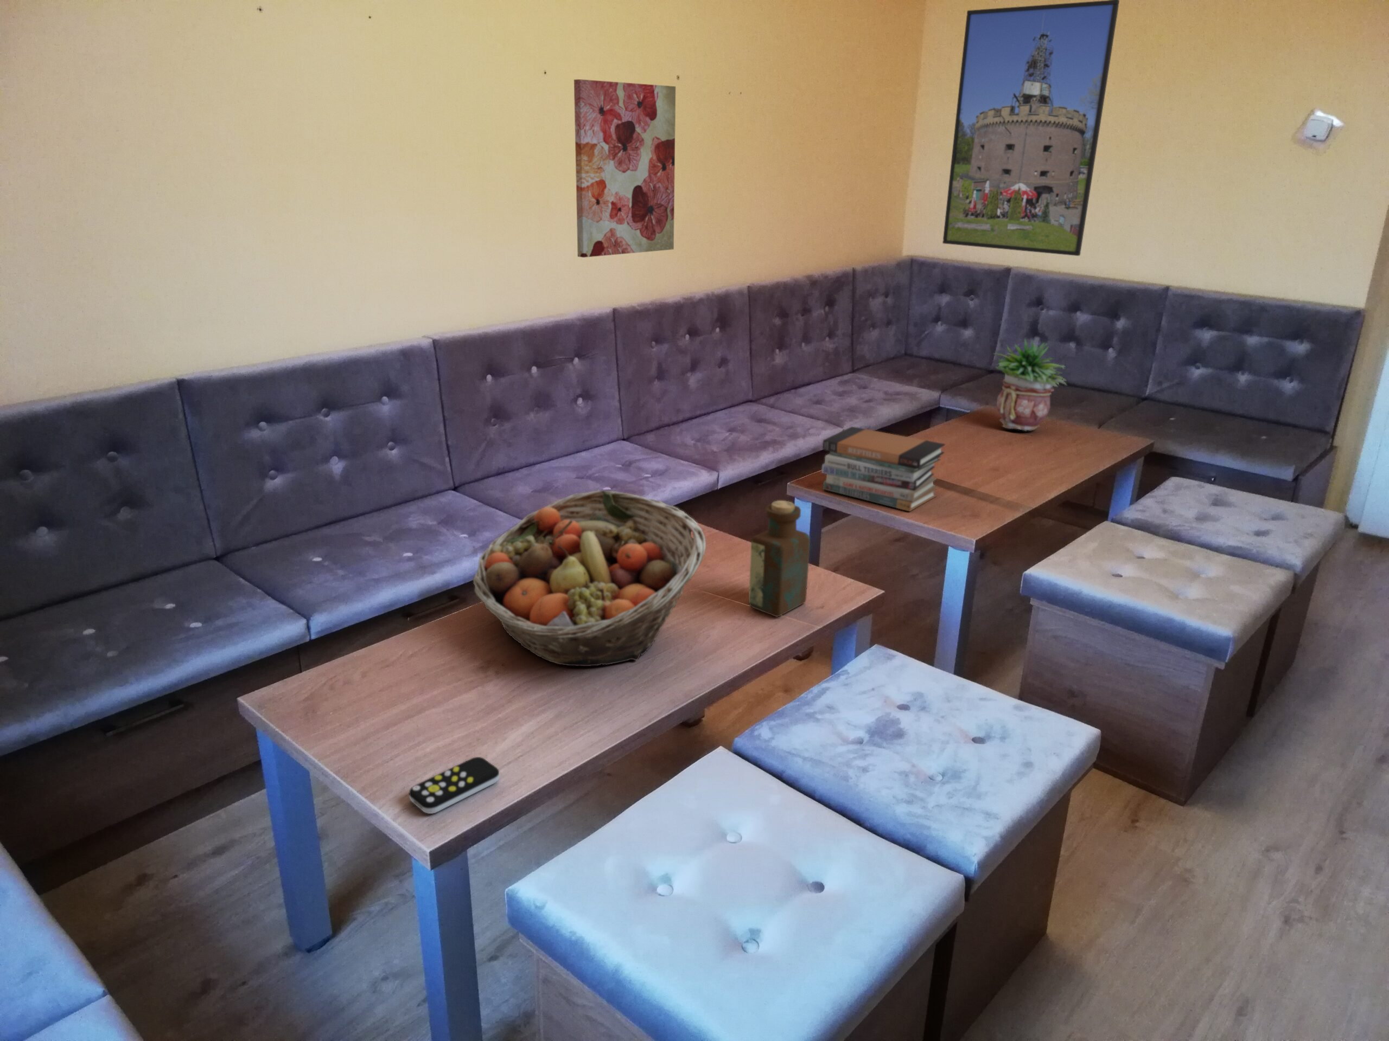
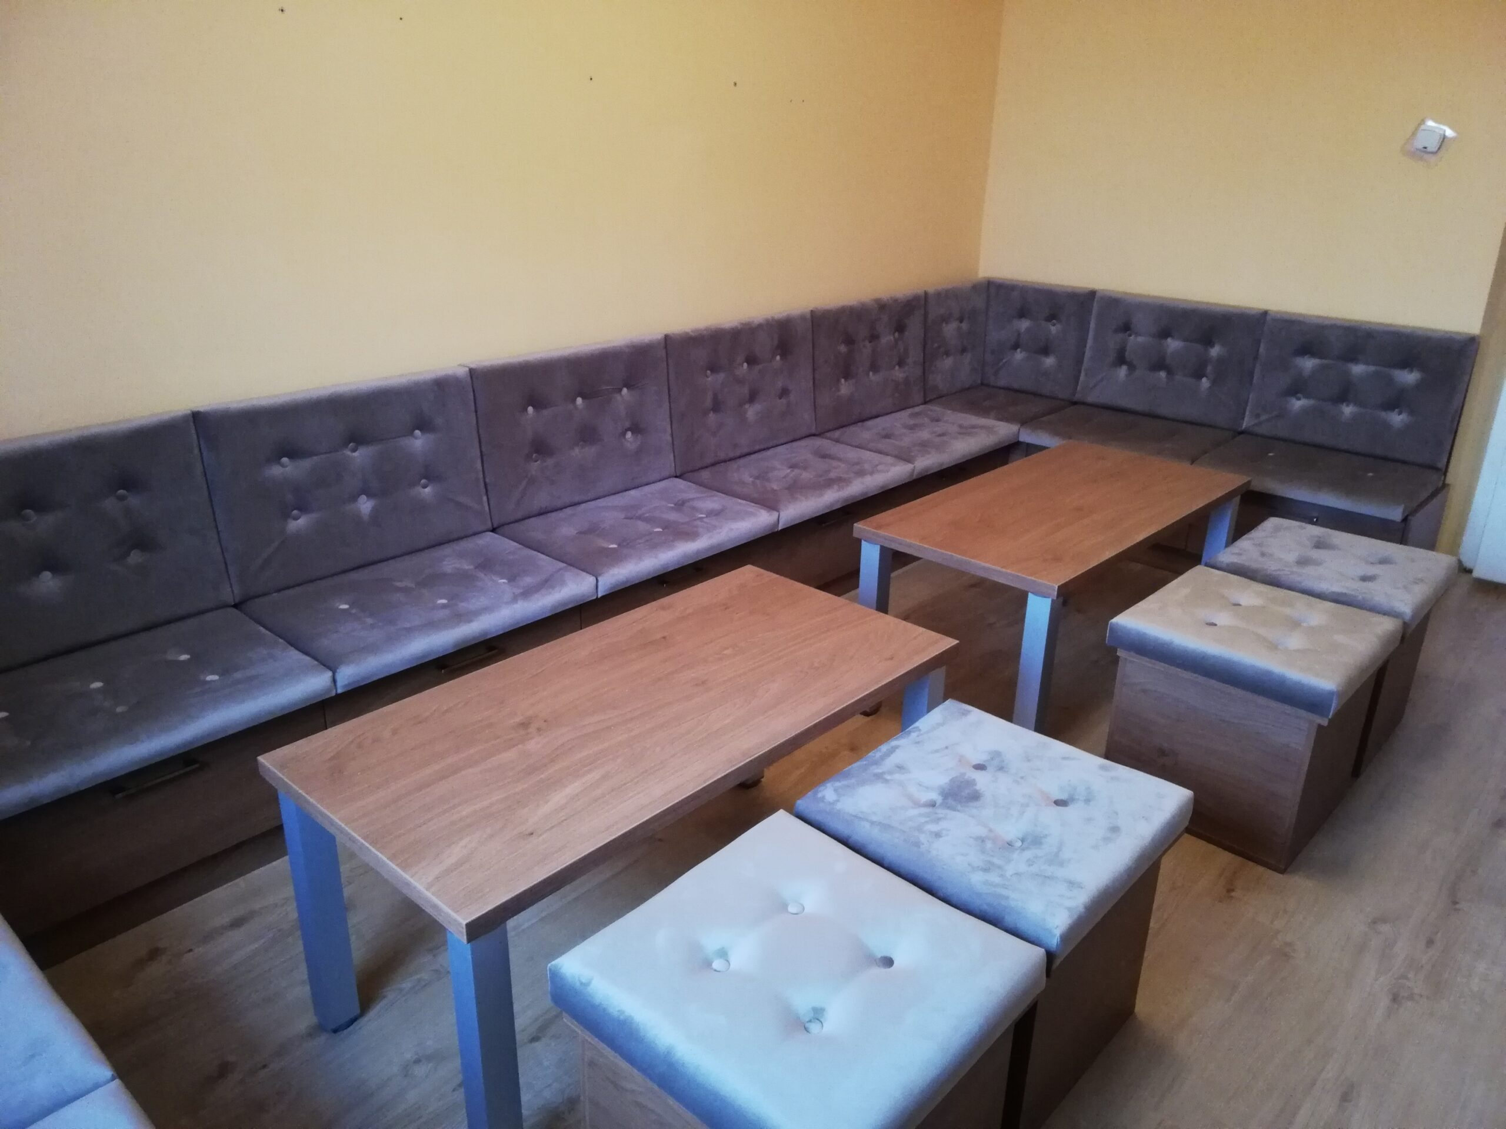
- bottle [748,500,810,618]
- fruit basket [472,489,707,667]
- book stack [821,426,946,513]
- wall art [573,79,676,258]
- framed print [942,0,1120,257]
- remote control [409,757,500,815]
- potted plant [992,337,1067,432]
